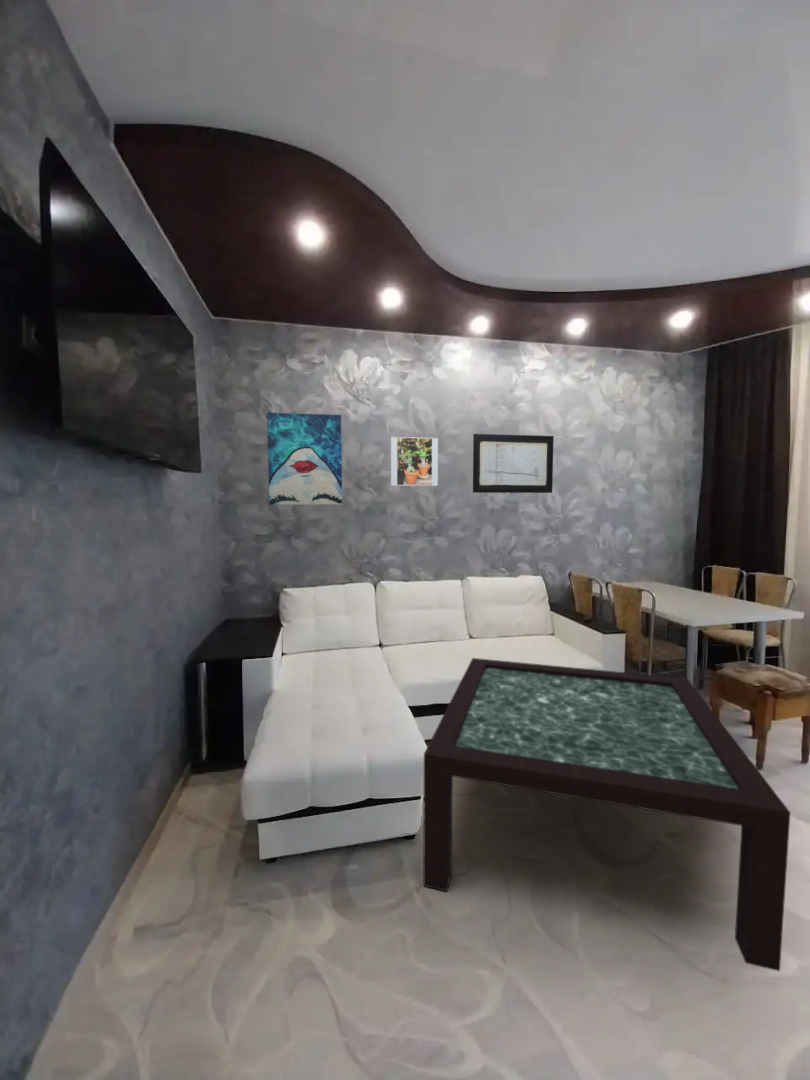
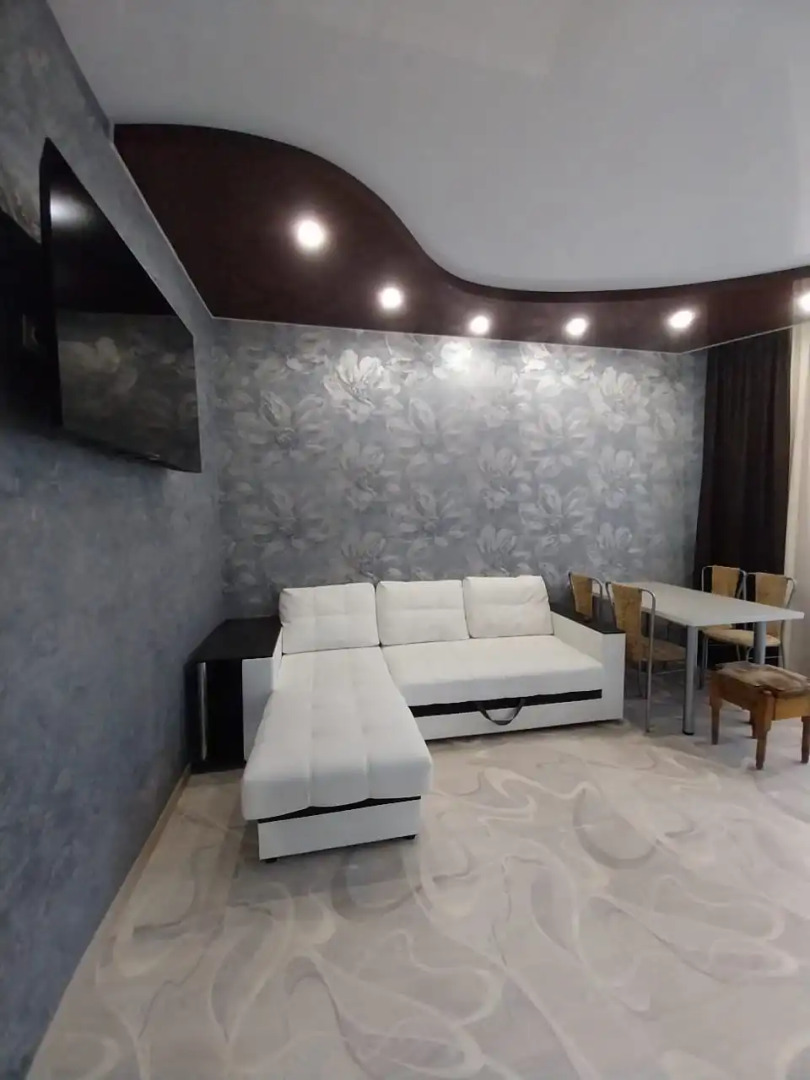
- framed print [389,436,439,487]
- wall art [472,433,555,494]
- wall art [266,412,343,506]
- coffee table [422,657,791,972]
